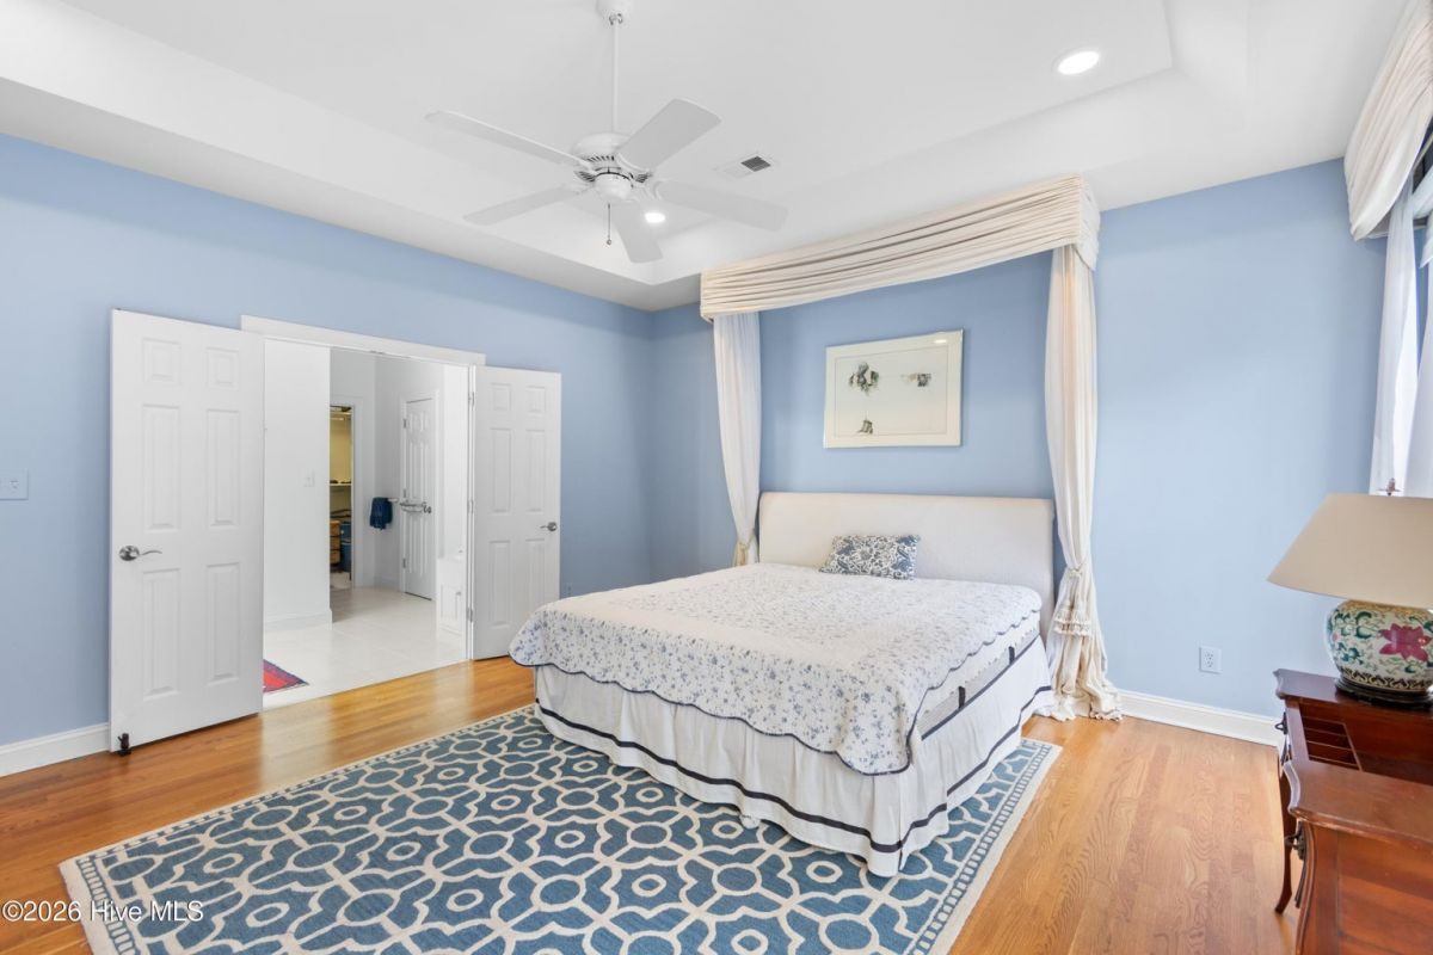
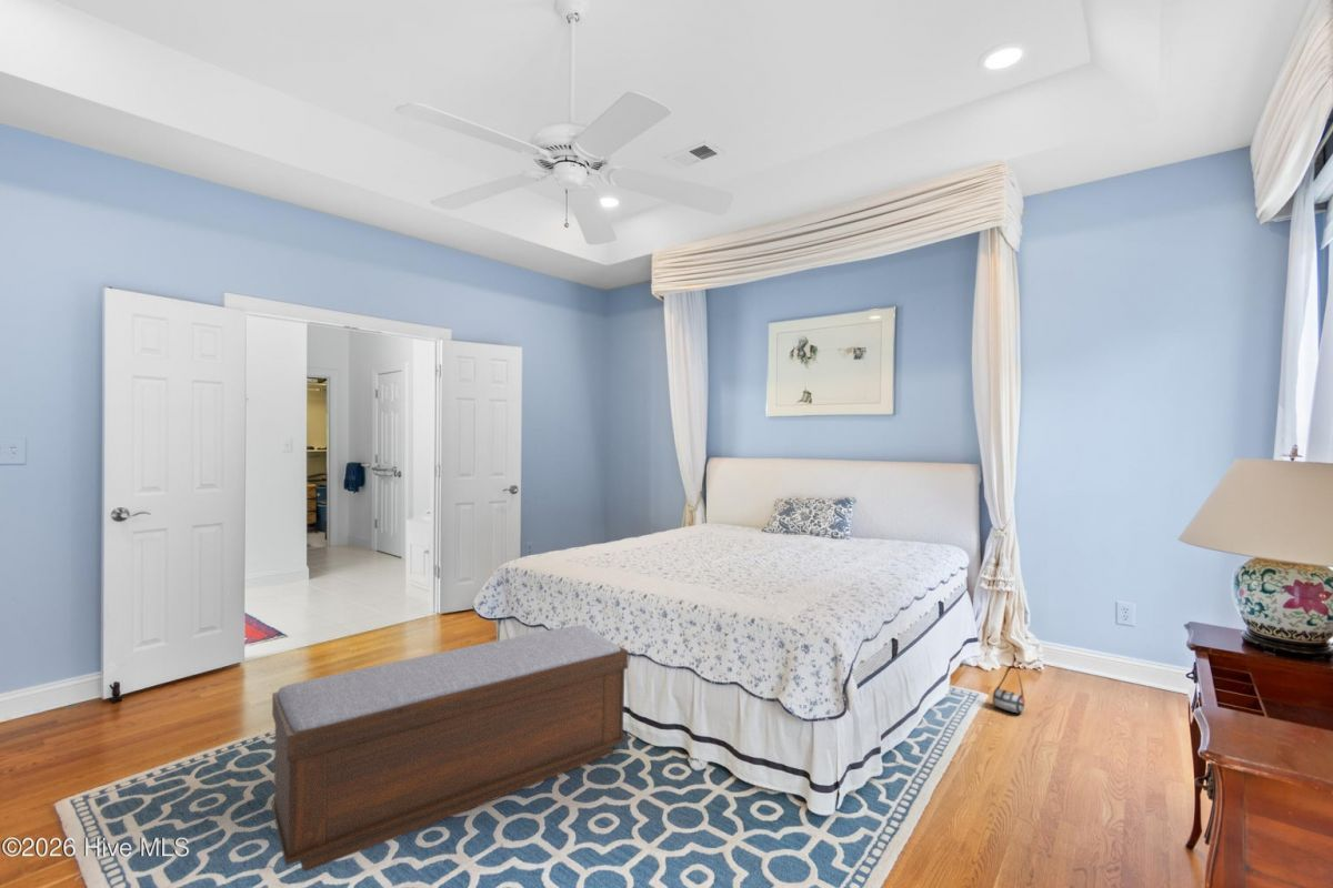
+ bench [270,624,629,874]
+ bag [988,664,1025,725]
